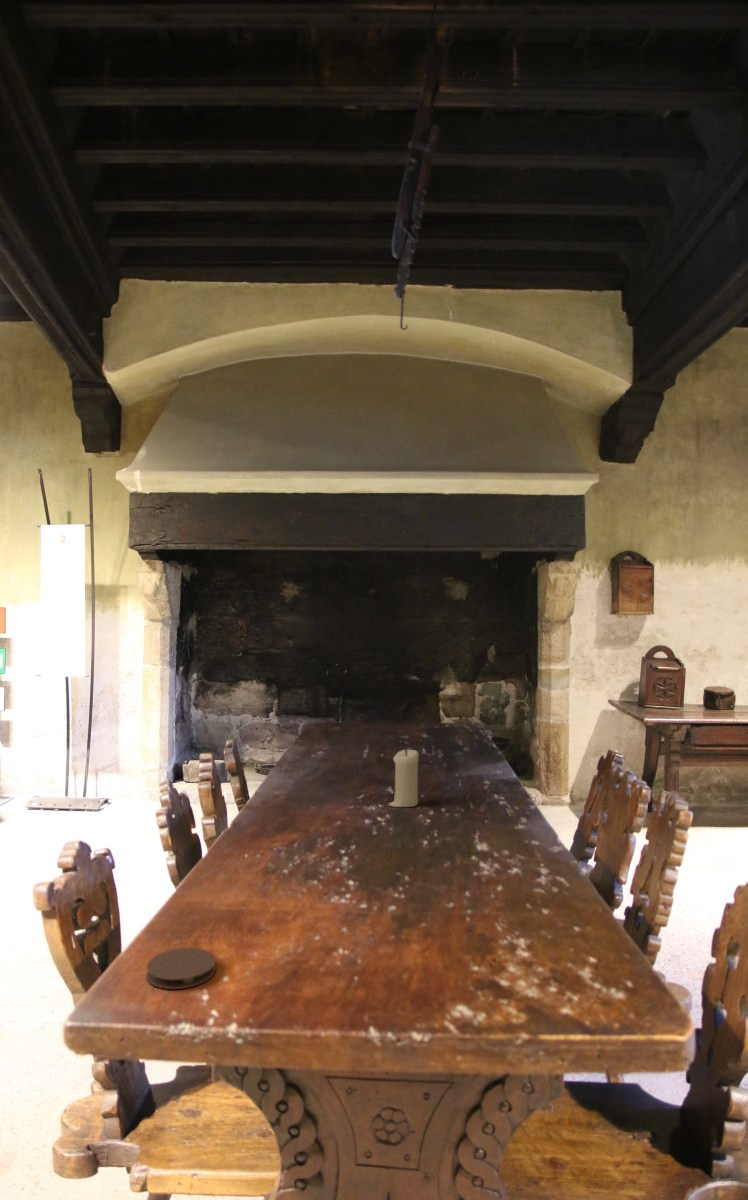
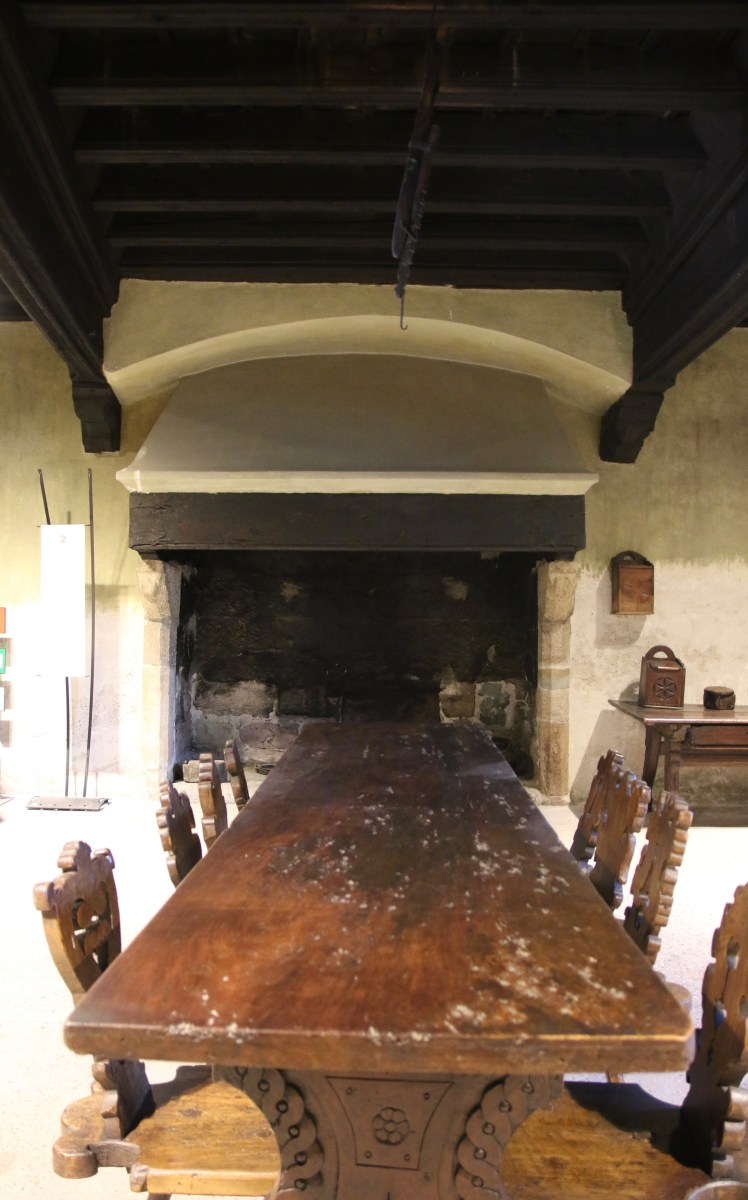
- candle [387,748,420,808]
- coaster [145,947,217,990]
